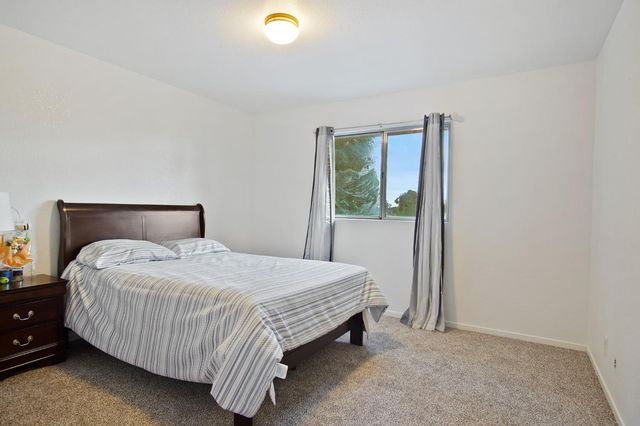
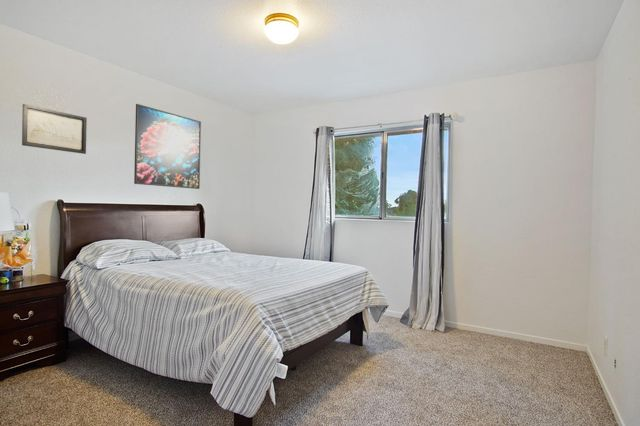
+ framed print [133,103,202,190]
+ wall art [21,103,88,155]
